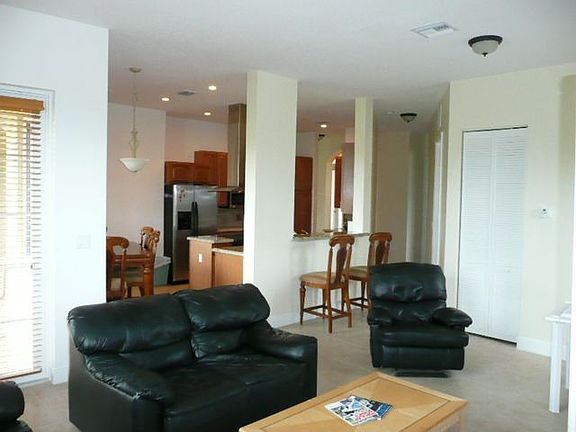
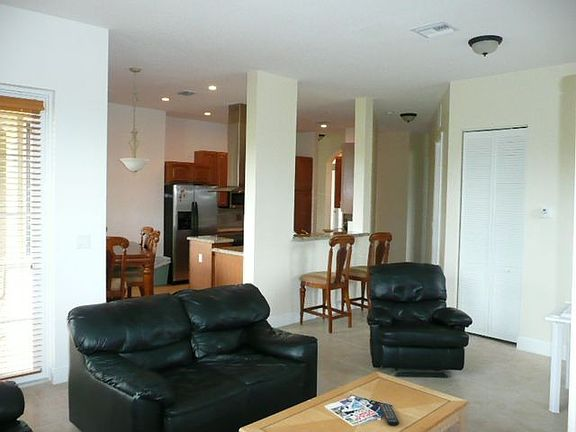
+ remote control [378,403,400,427]
